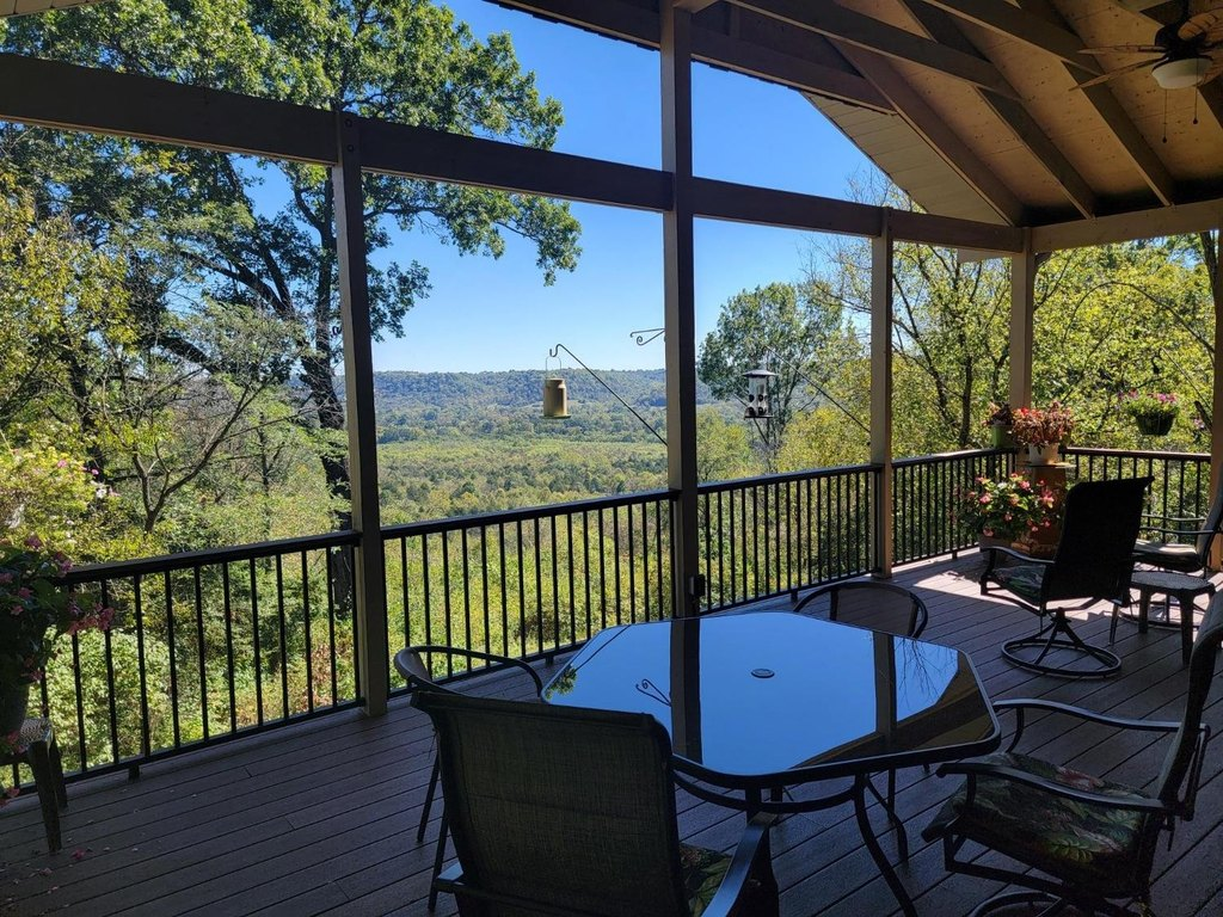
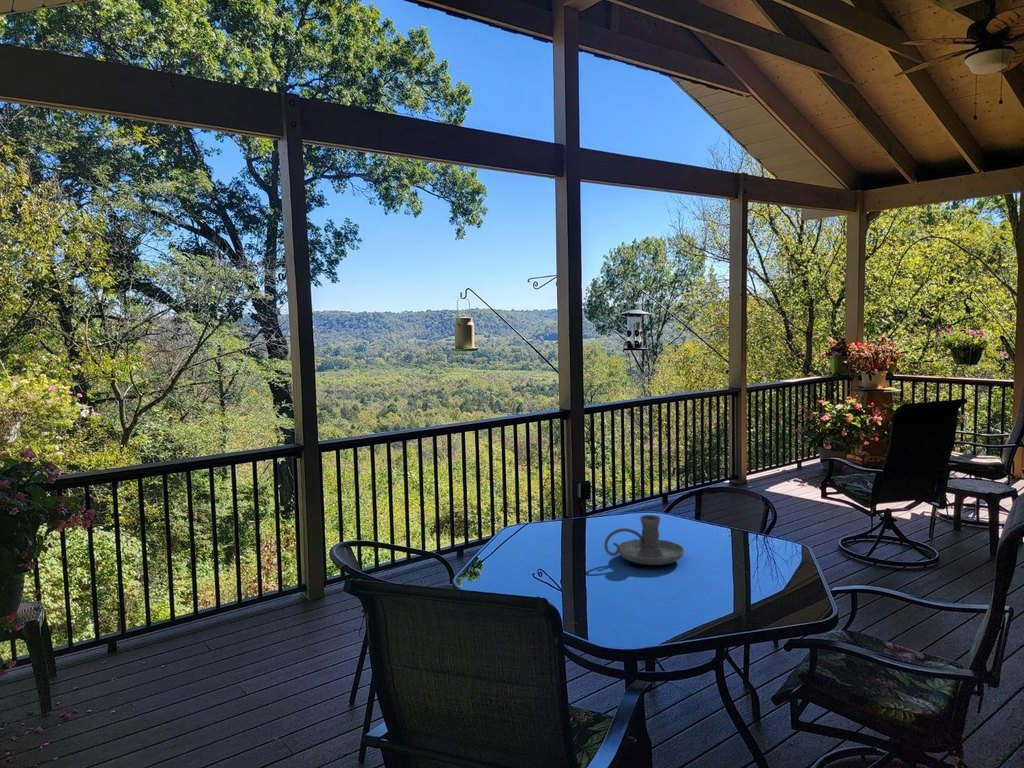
+ candle holder [603,514,685,566]
